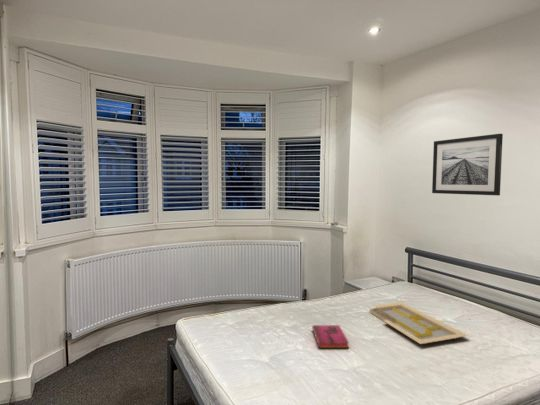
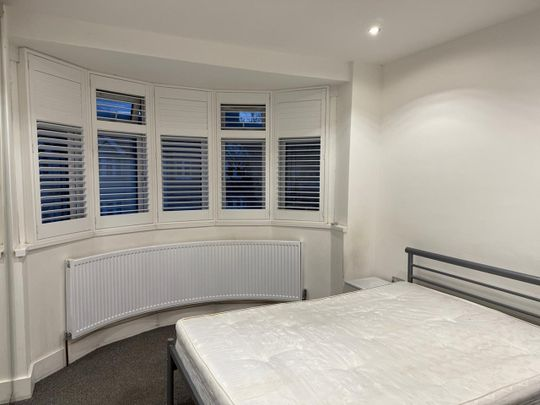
- hardback book [311,324,350,350]
- wall art [431,133,504,196]
- serving tray [369,301,470,345]
